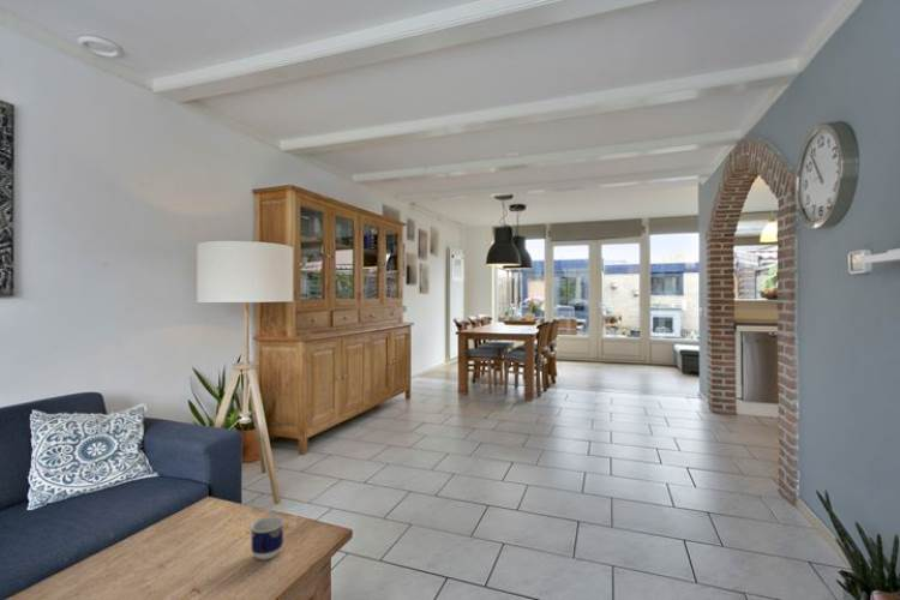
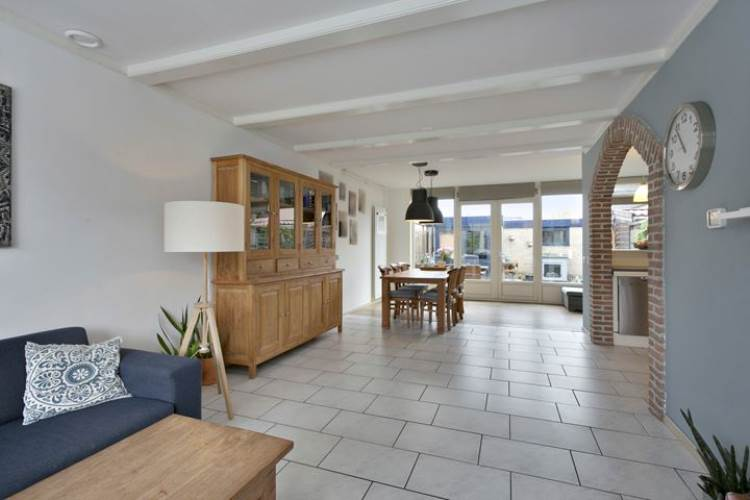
- cup [250,515,284,562]
